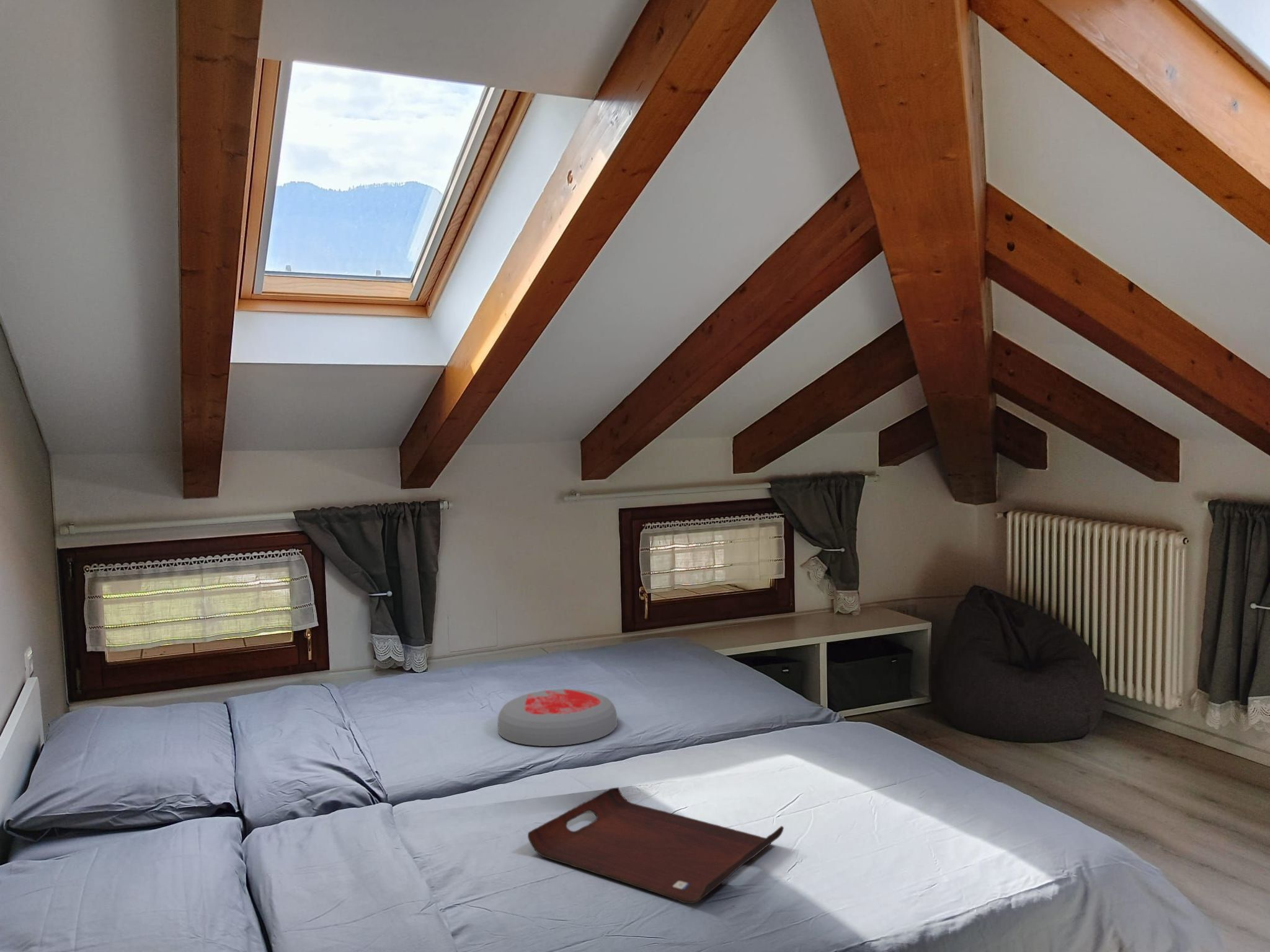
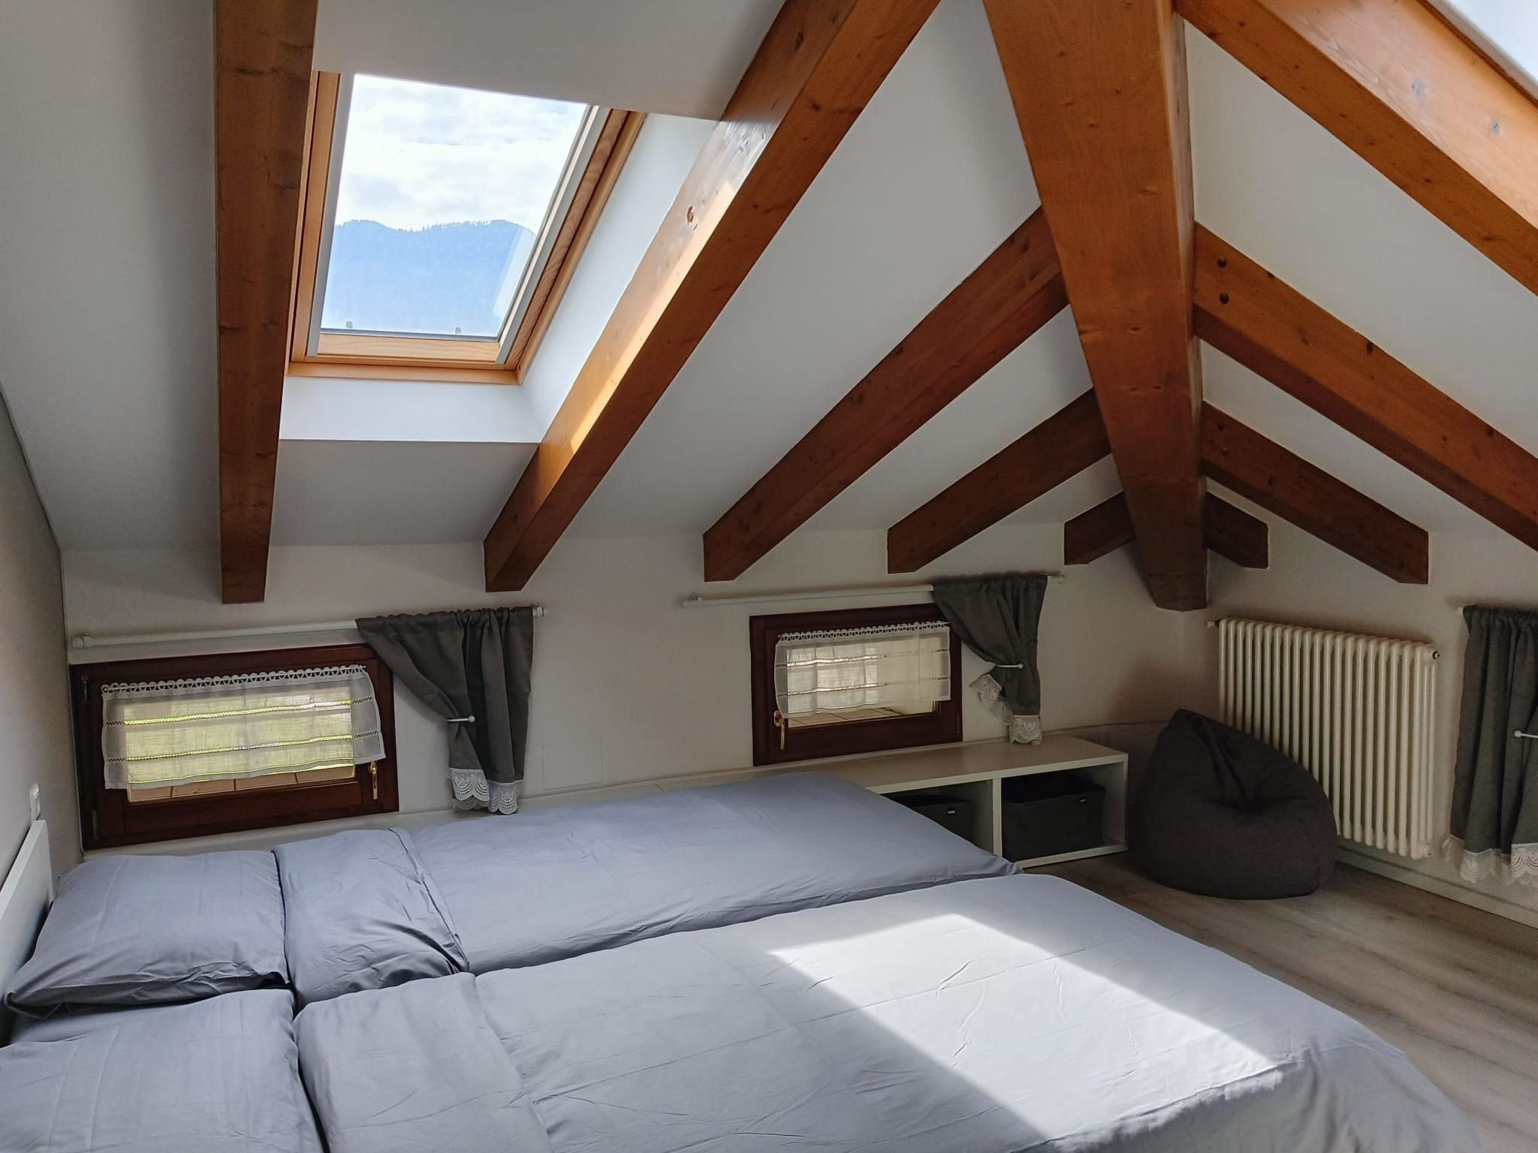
- serving tray [527,787,784,904]
- cushion [497,689,618,747]
